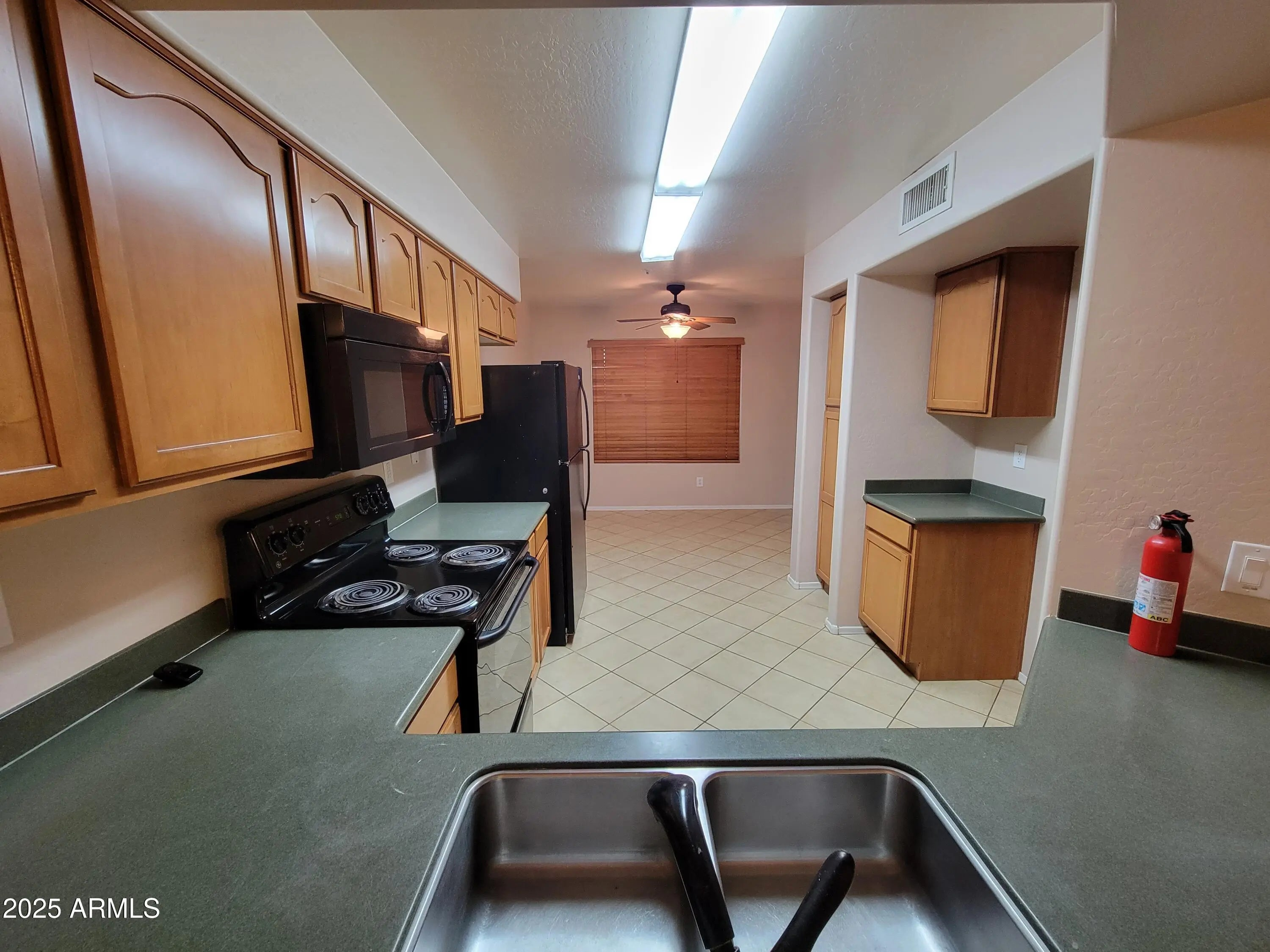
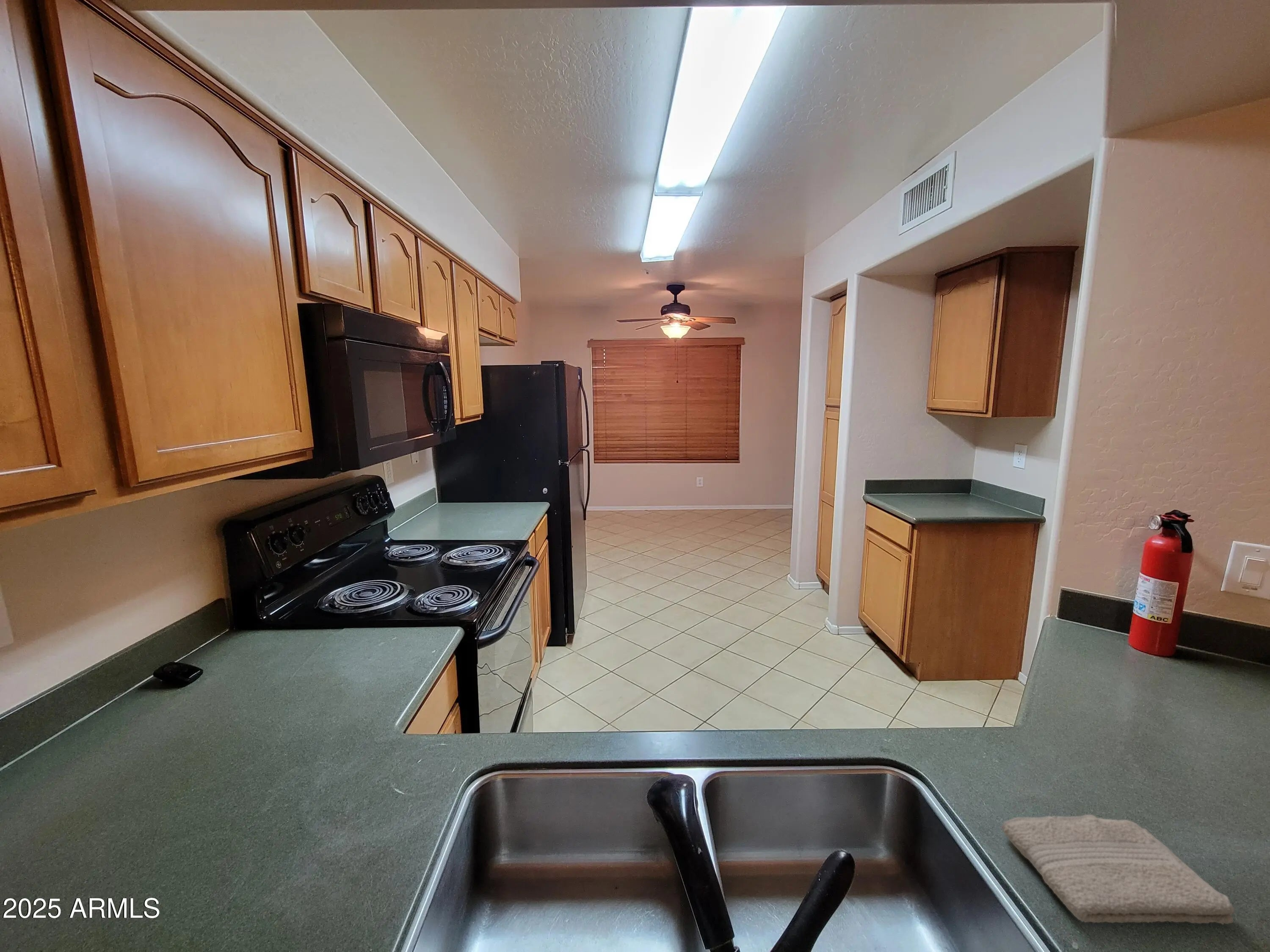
+ washcloth [1001,814,1236,925]
